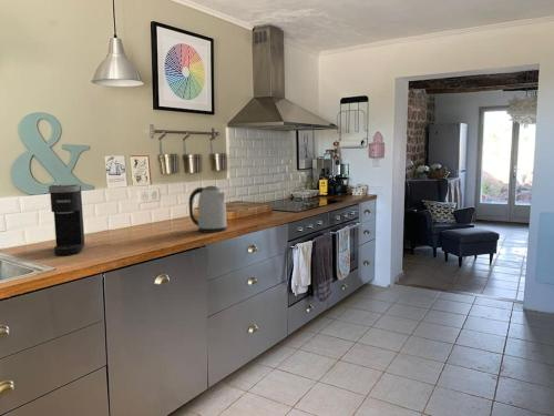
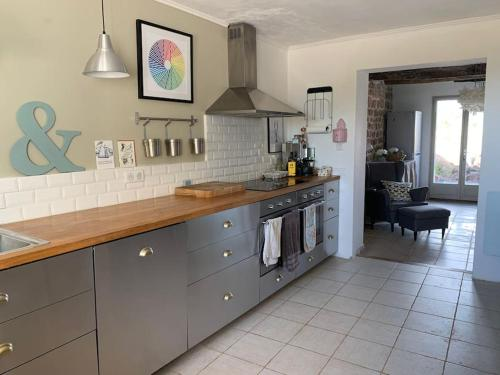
- coffee maker [48,184,85,256]
- kettle [187,185,228,234]
